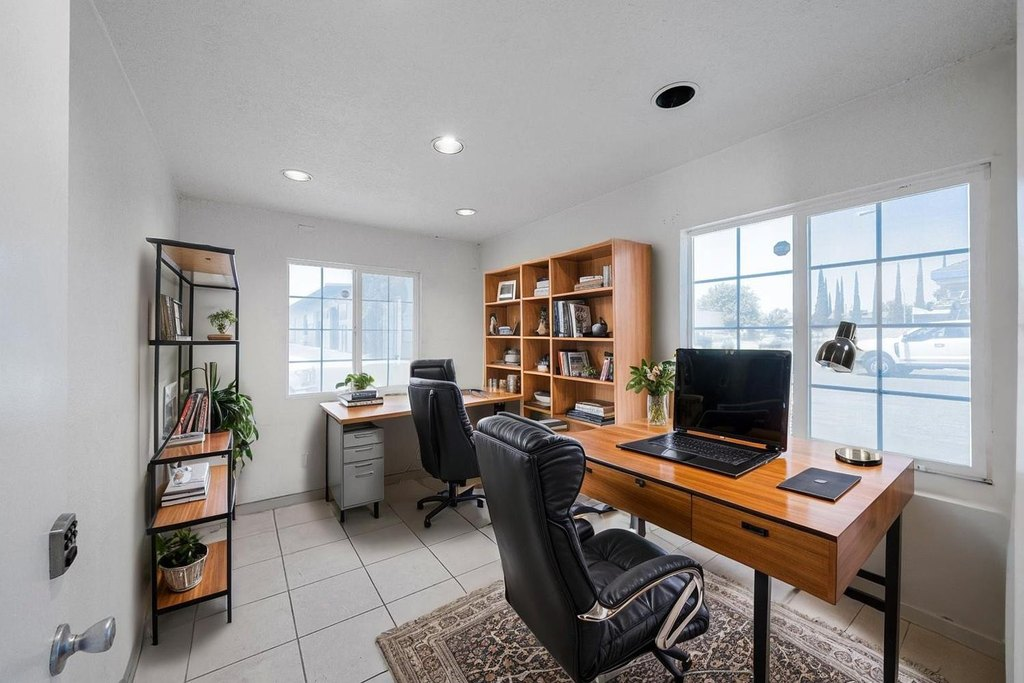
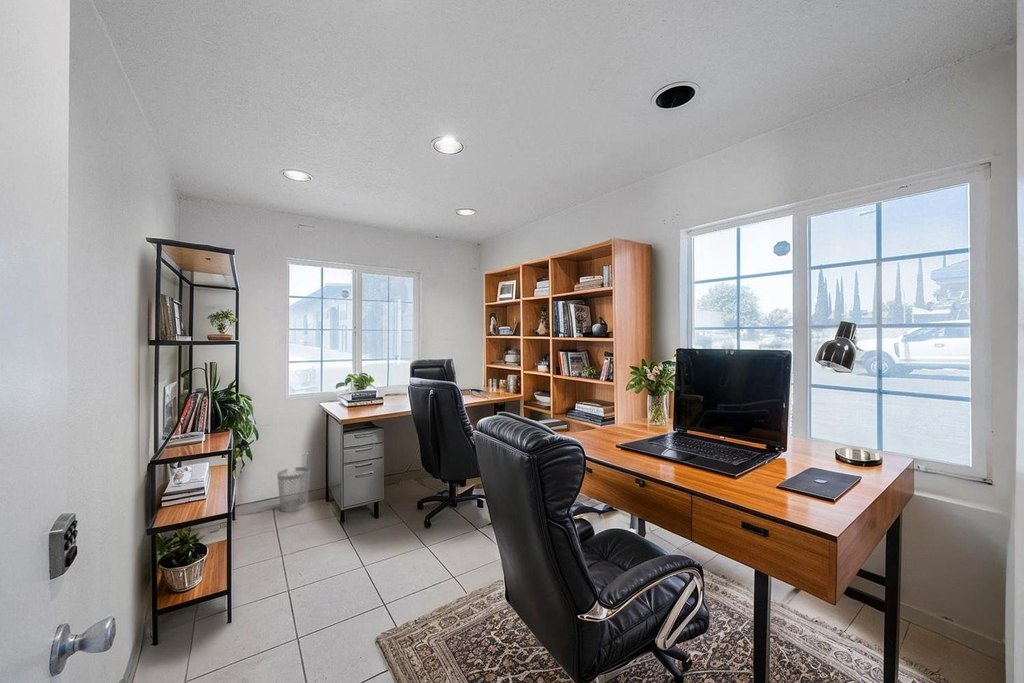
+ wastebasket [276,466,311,513]
